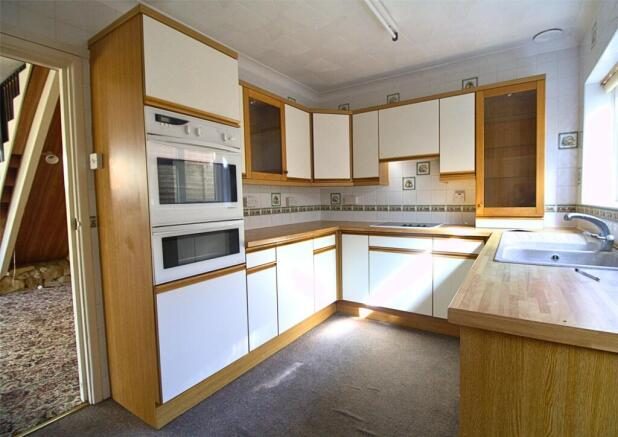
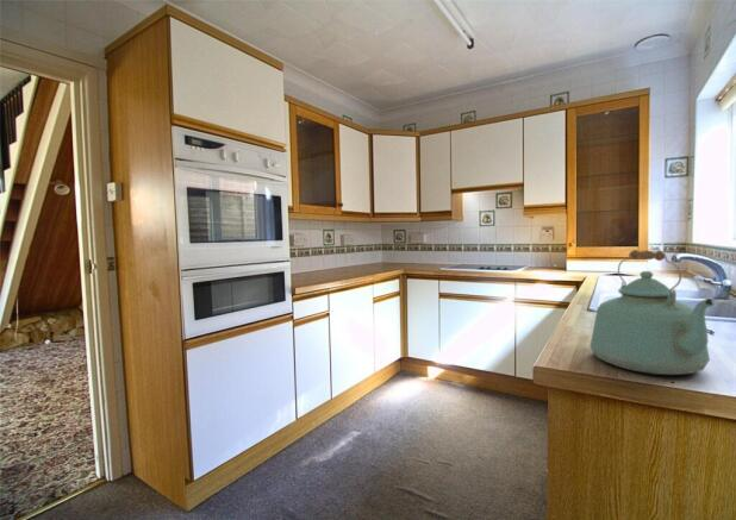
+ kettle [590,249,715,376]
